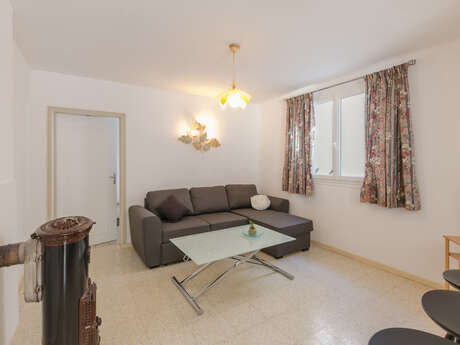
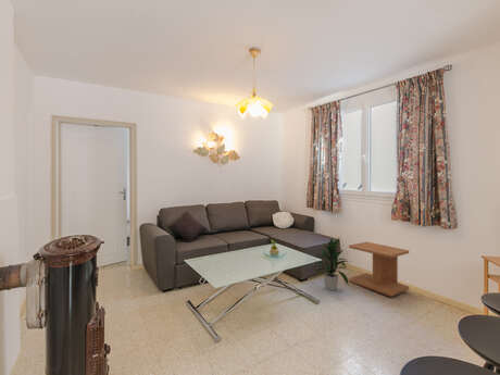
+ side table [348,241,410,298]
+ indoor plant [314,237,349,291]
